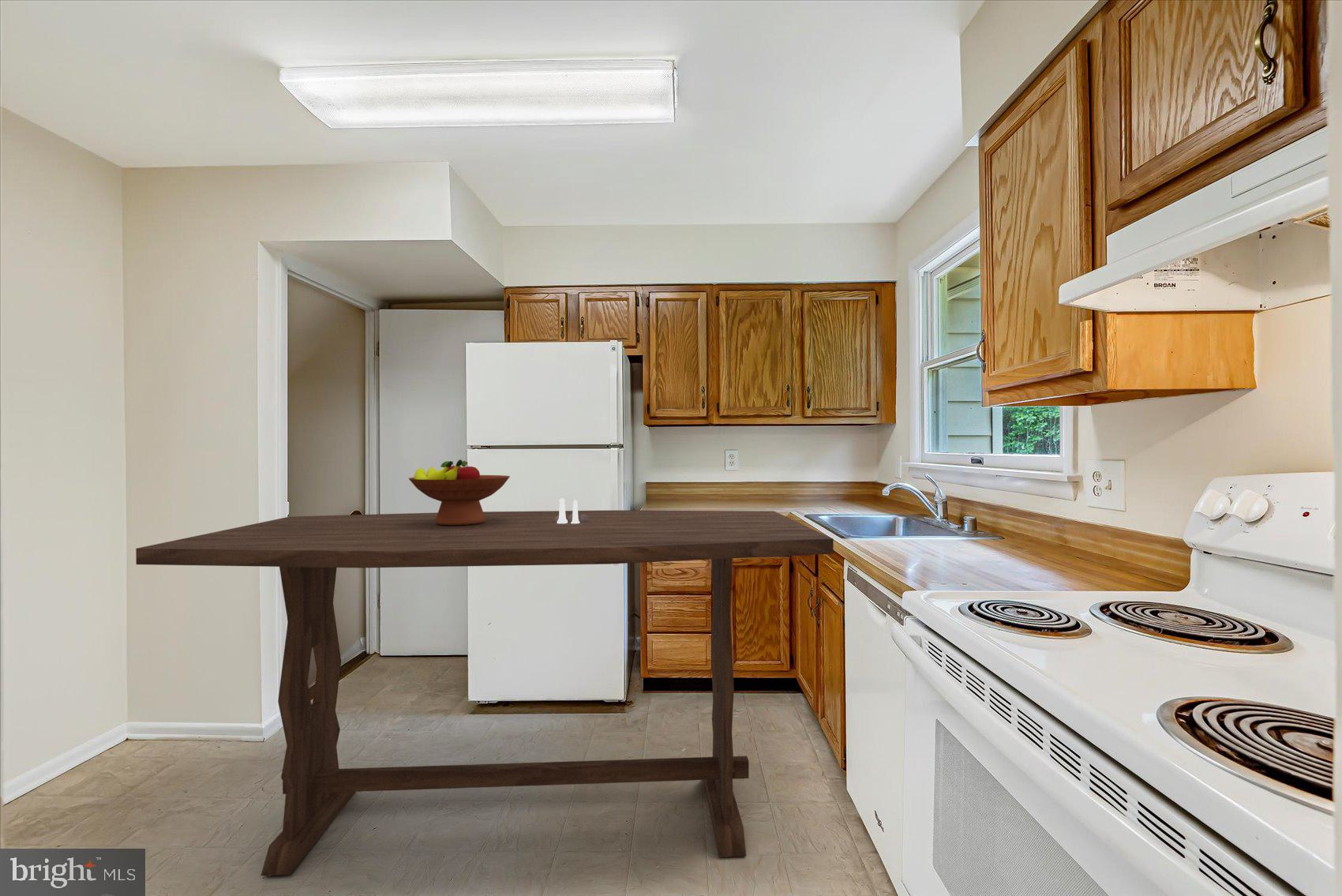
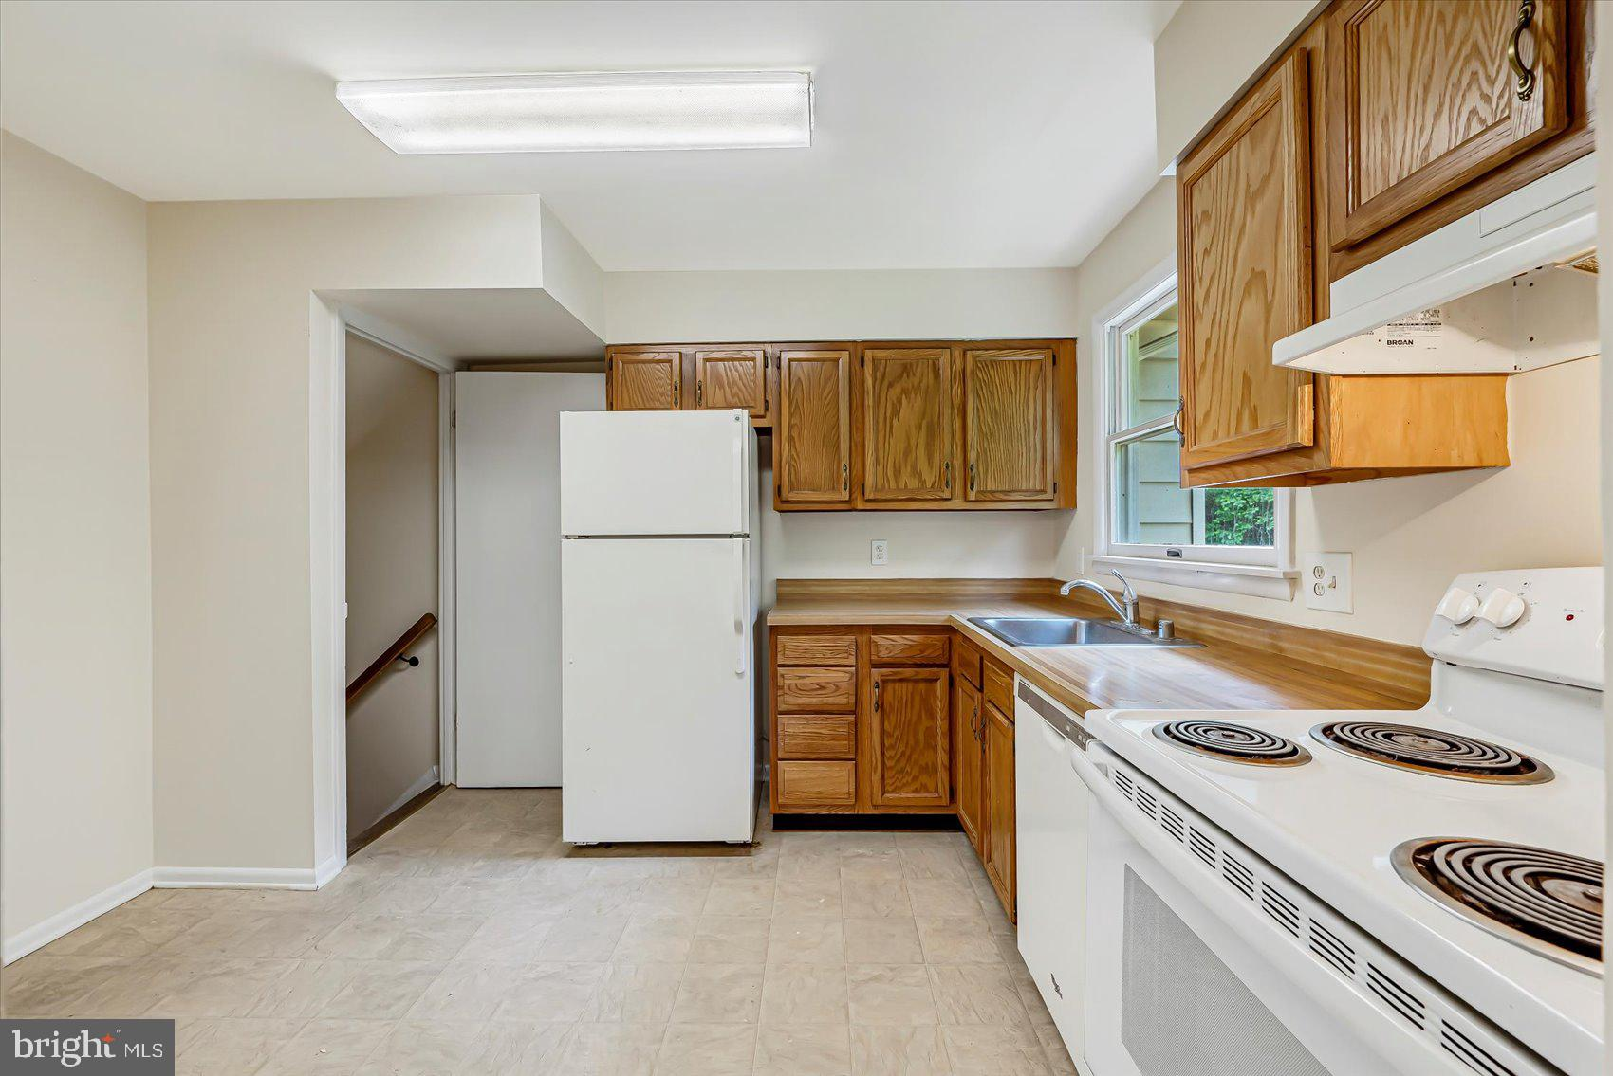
- dining table [135,509,834,876]
- salt and pepper shaker set [553,498,588,523]
- fruit bowl [408,459,511,526]
